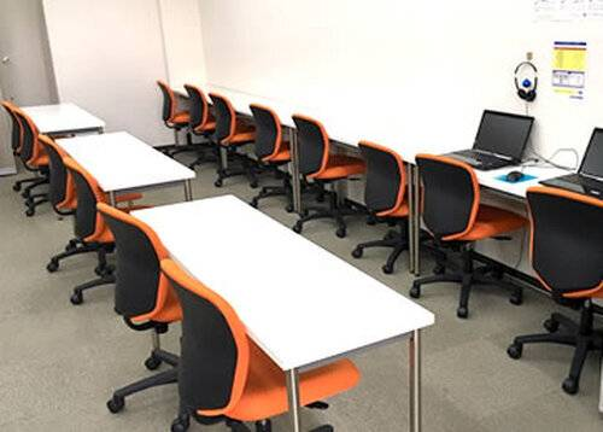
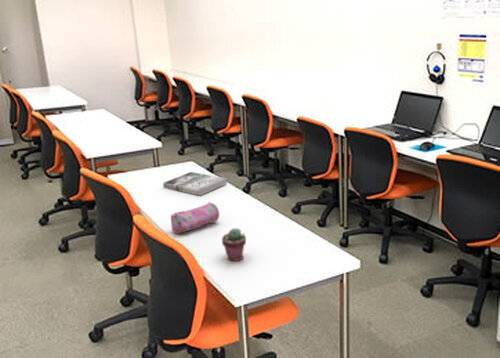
+ pencil case [170,201,220,234]
+ book [162,171,228,196]
+ potted succulent [221,227,247,262]
